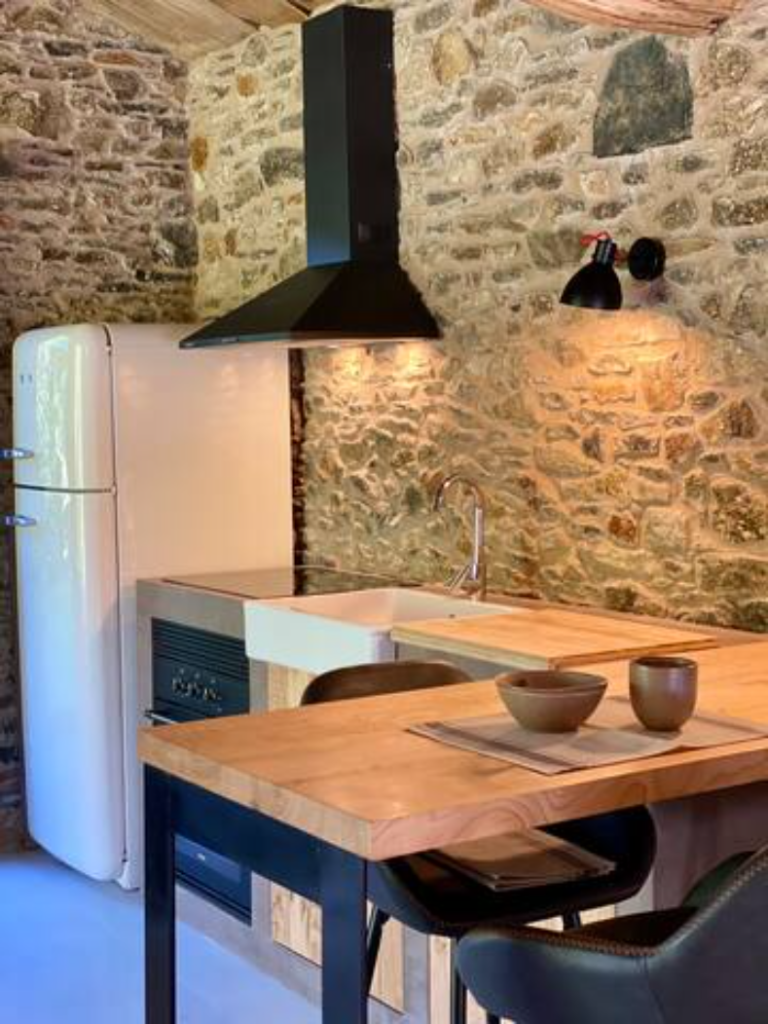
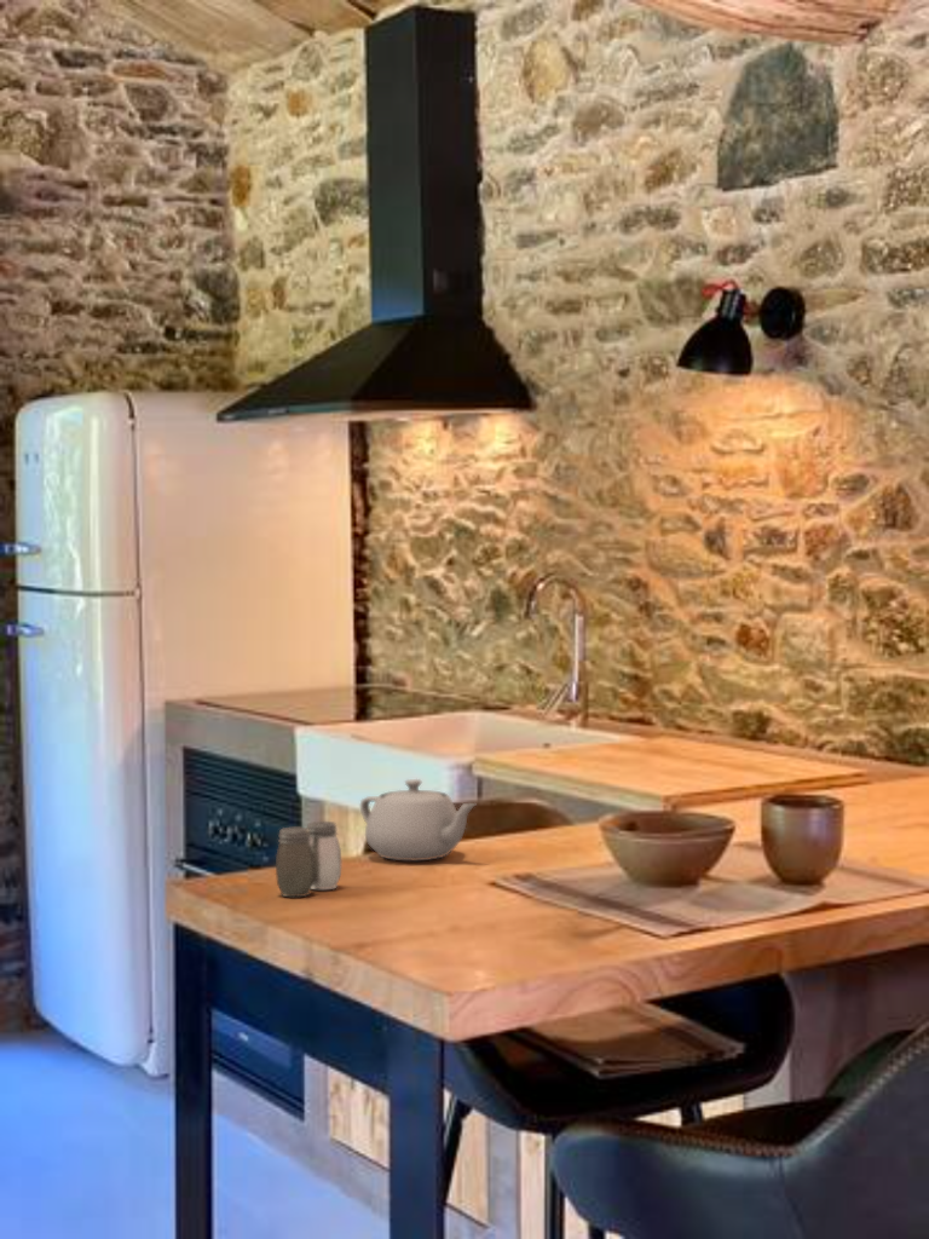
+ teapot [359,778,477,861]
+ salt and pepper shaker [275,820,342,898]
